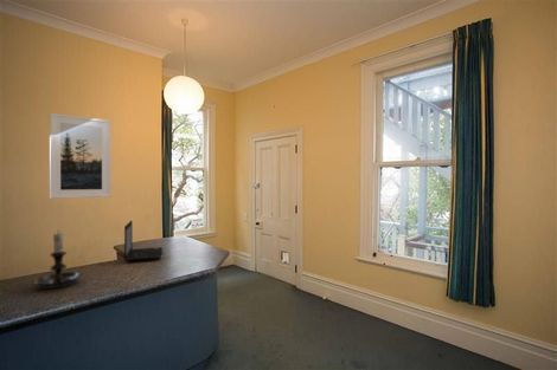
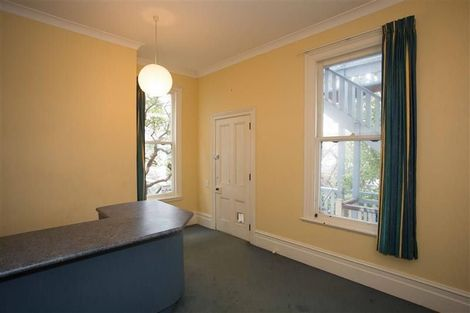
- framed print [49,112,111,200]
- laptop [123,220,164,264]
- candle holder [33,228,82,290]
